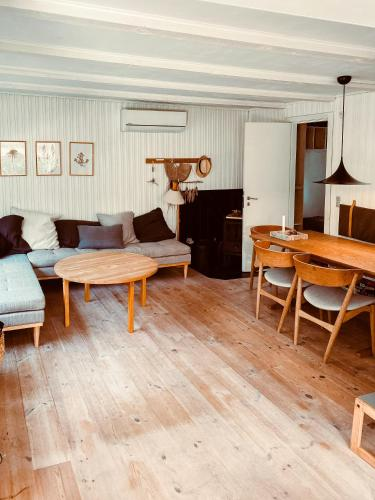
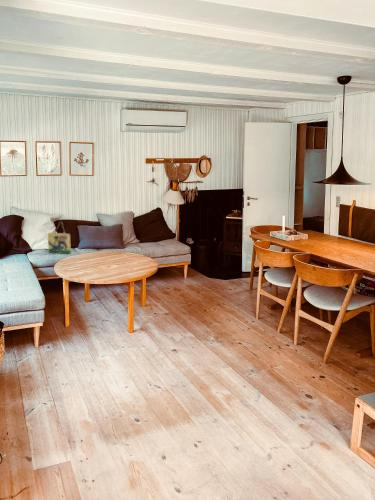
+ home sign [47,220,72,255]
